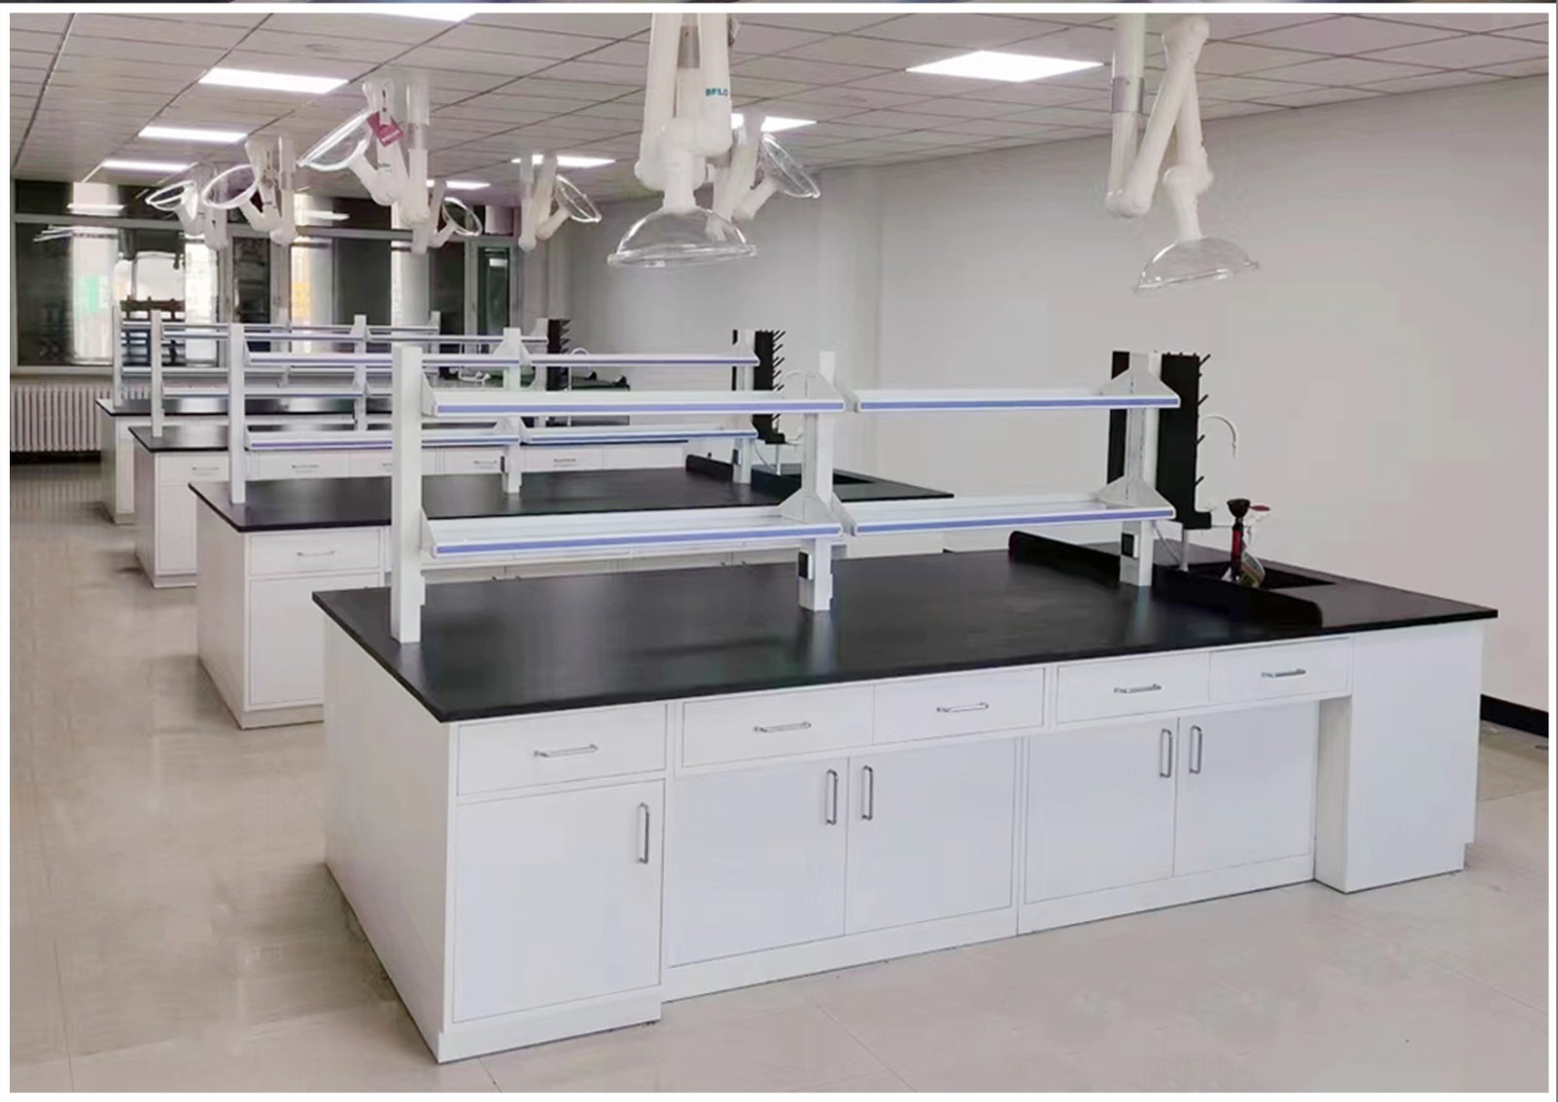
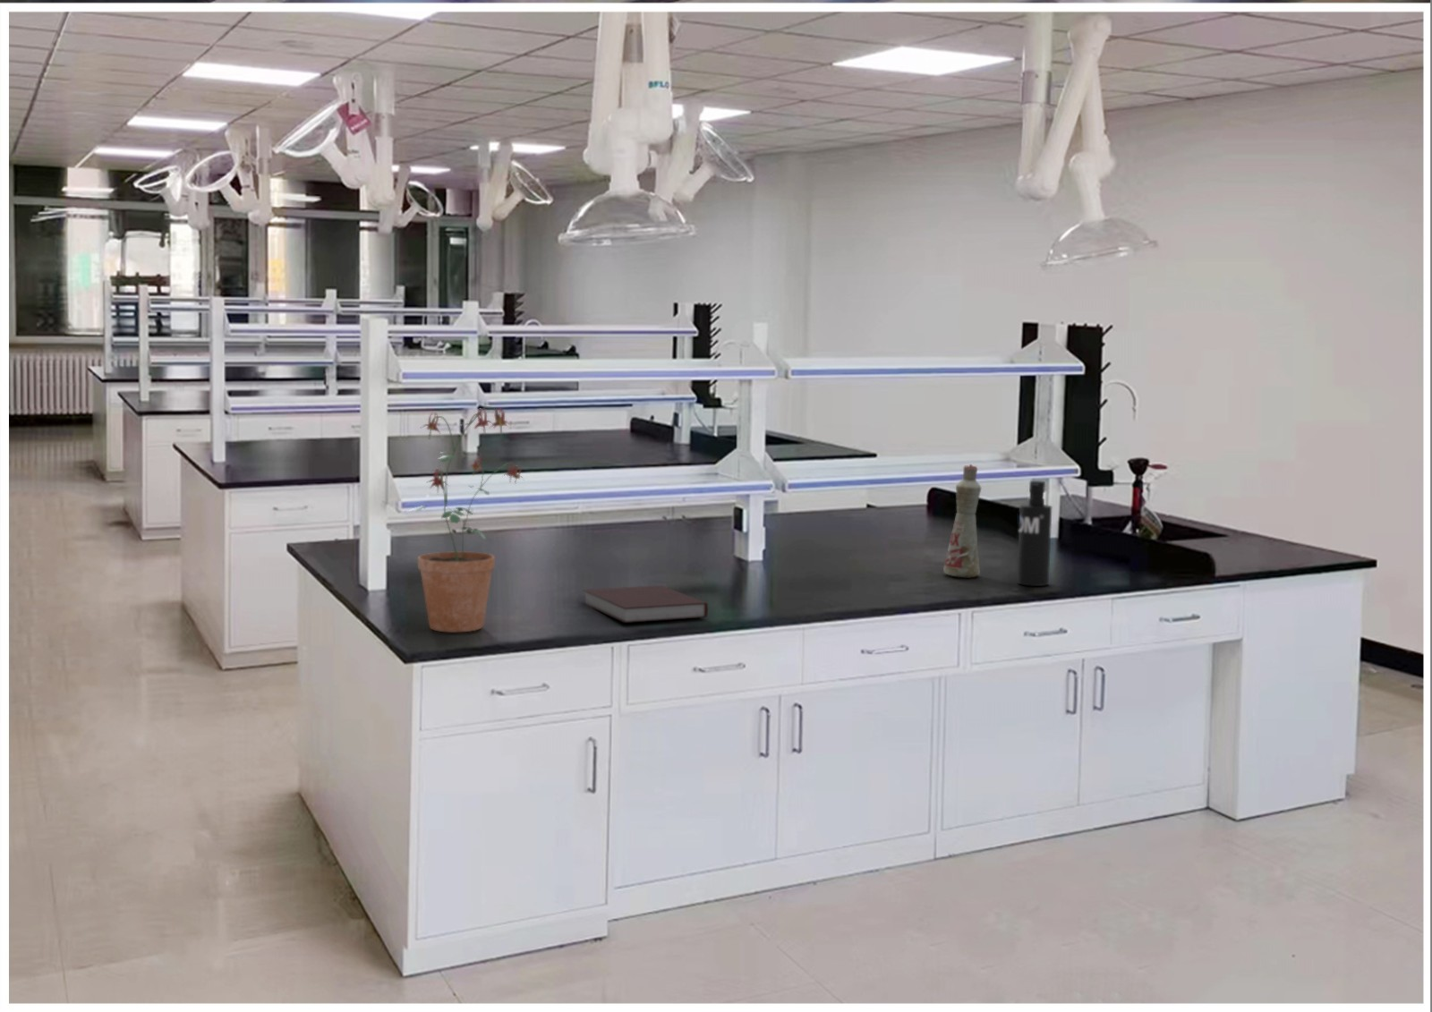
+ soap dispenser [1017,480,1053,587]
+ notebook [583,584,709,623]
+ potted plant [404,405,525,633]
+ bottle [942,463,982,579]
